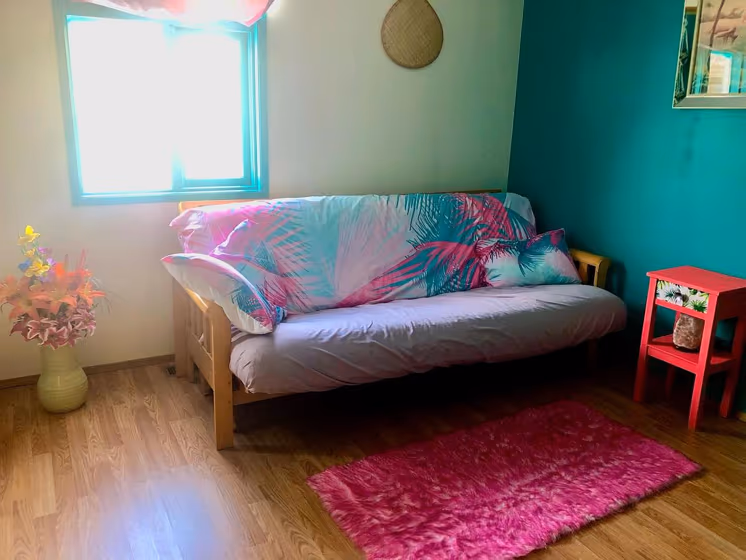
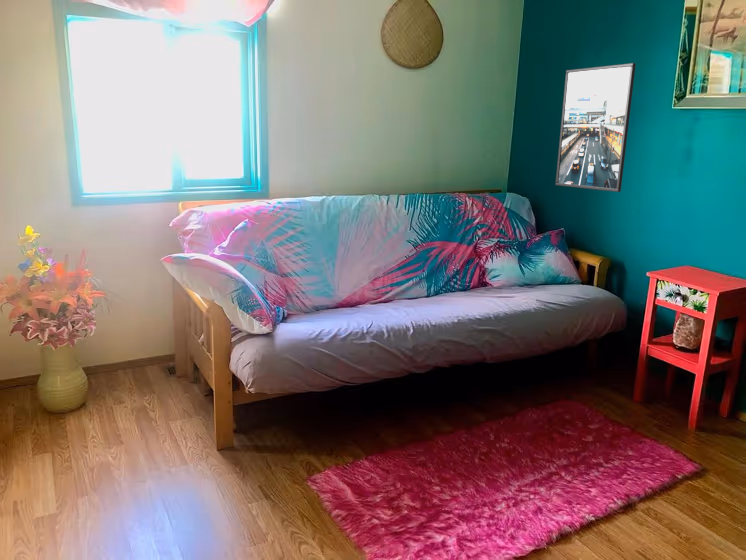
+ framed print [555,62,637,193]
